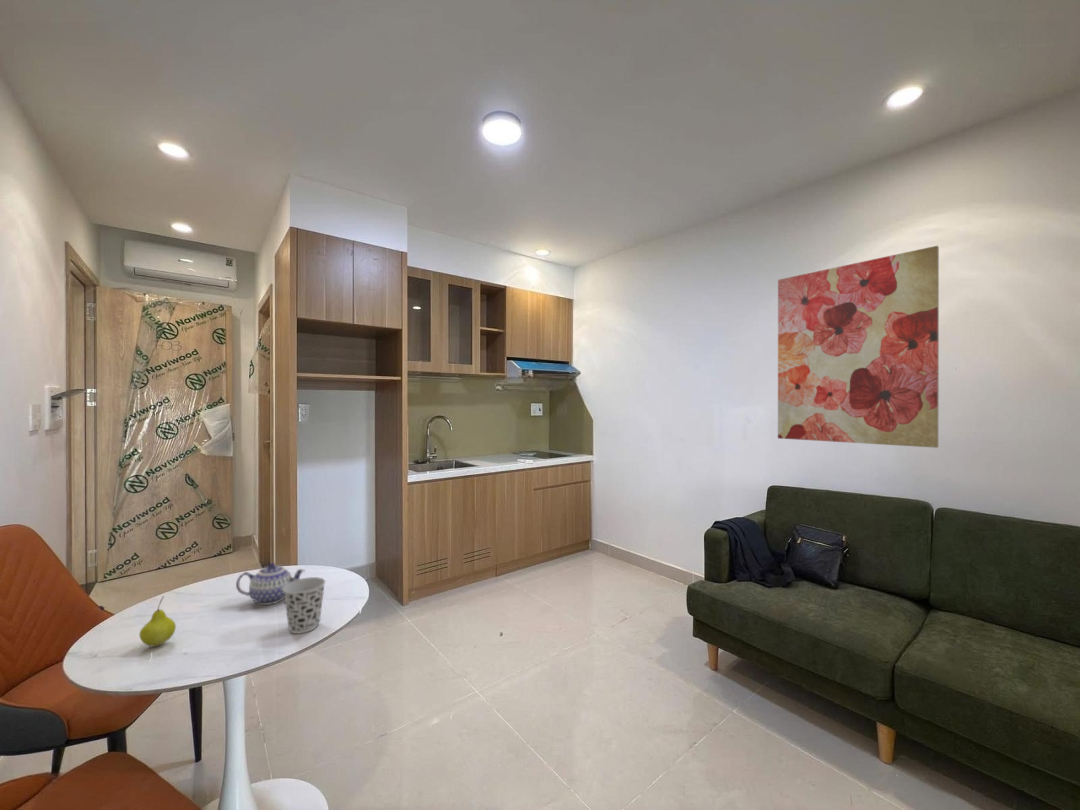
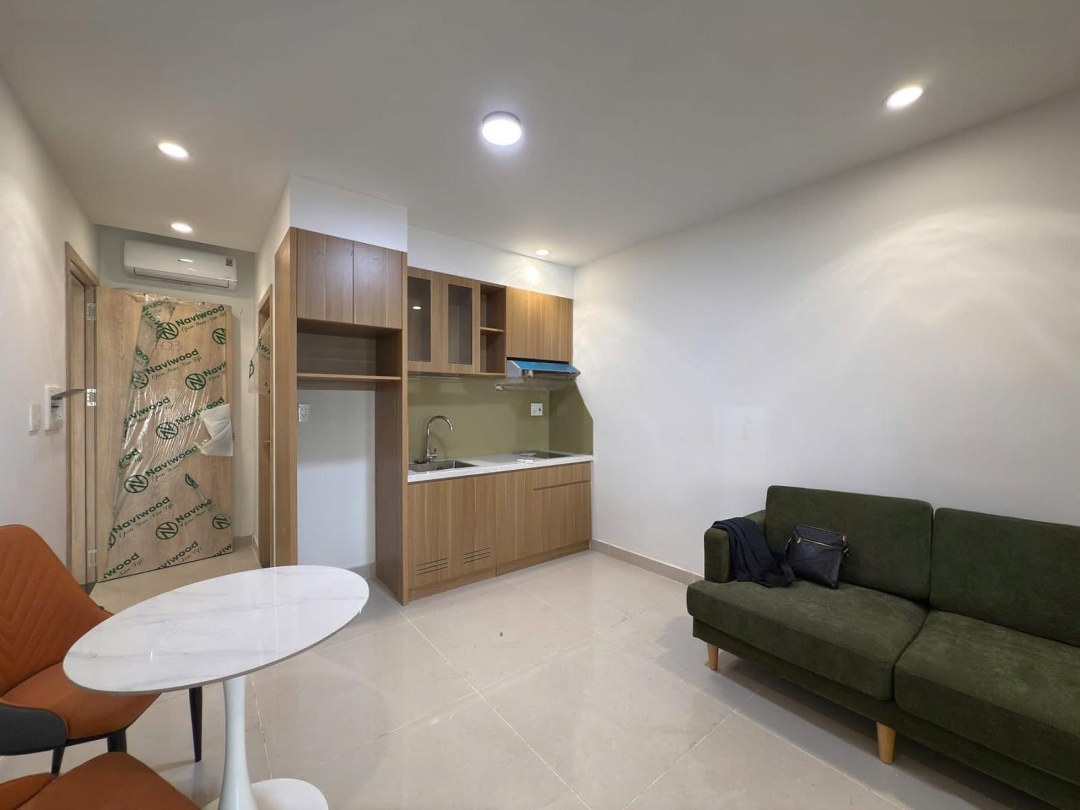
- fruit [138,595,177,648]
- cup [283,576,327,634]
- teapot [235,562,306,606]
- wall art [777,245,940,449]
